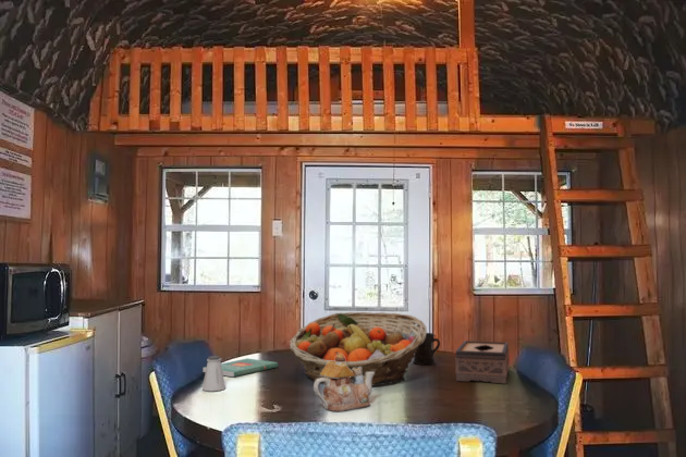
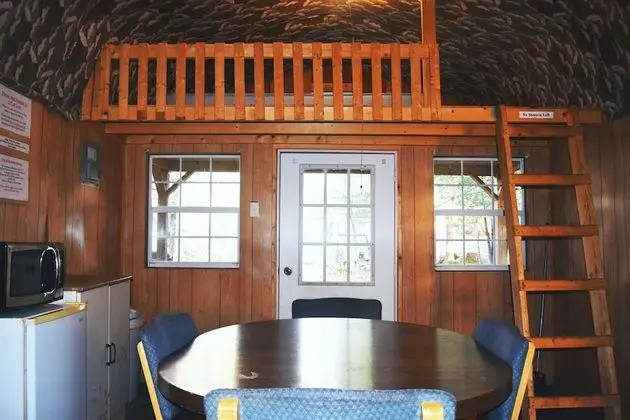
- tissue box [454,339,511,384]
- saltshaker [201,355,226,392]
- book [203,357,279,378]
- fruit basket [289,311,428,387]
- teapot [313,354,375,412]
- mug [412,332,441,366]
